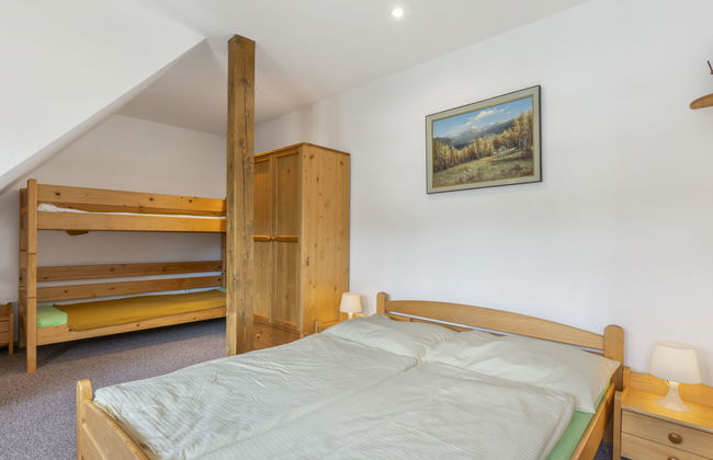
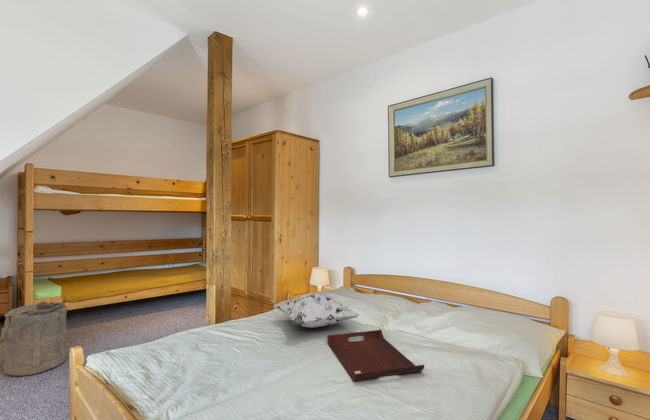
+ laundry hamper [0,300,69,377]
+ decorative pillow [273,292,361,328]
+ serving tray [326,329,425,382]
